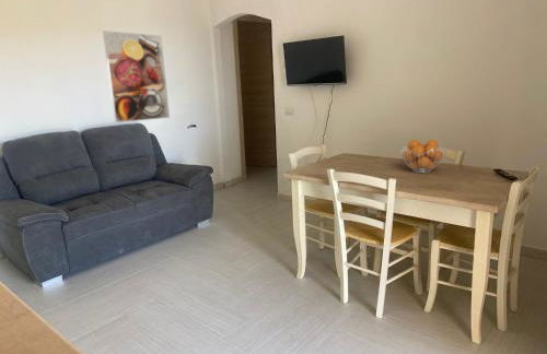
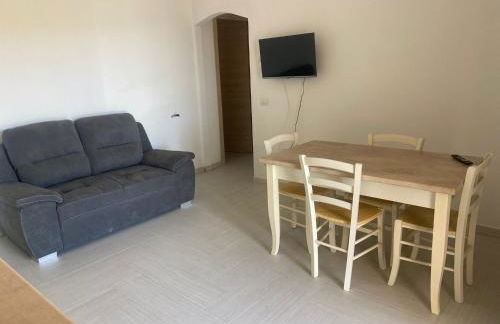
- fruit basket [399,139,446,174]
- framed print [102,30,171,123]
